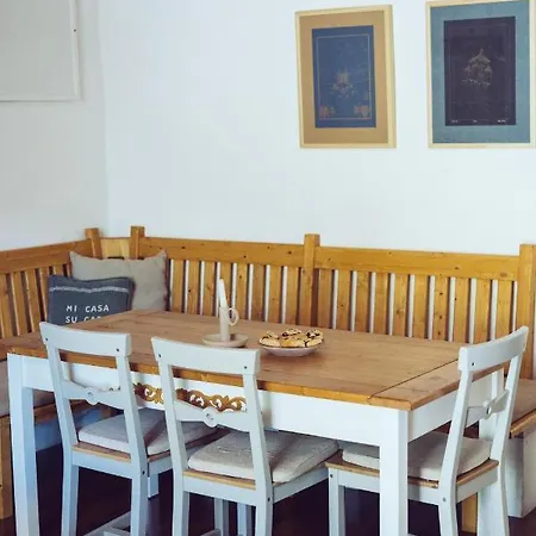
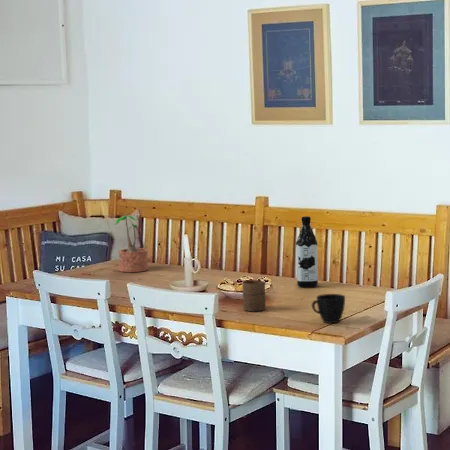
+ cup [311,293,346,324]
+ cup [241,279,266,312]
+ potted plant [114,214,149,273]
+ water bottle [295,215,319,288]
